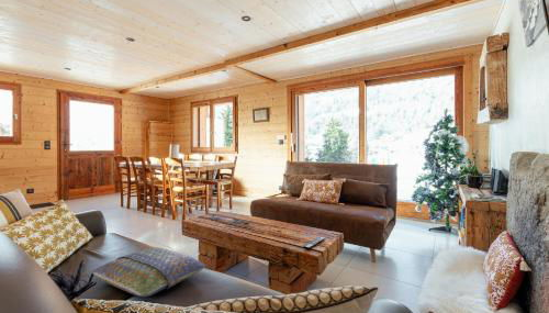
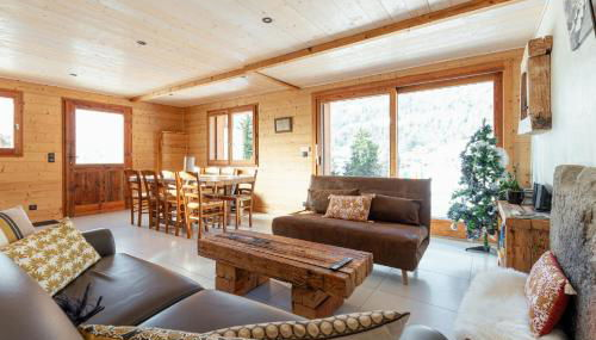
- cushion [91,246,206,298]
